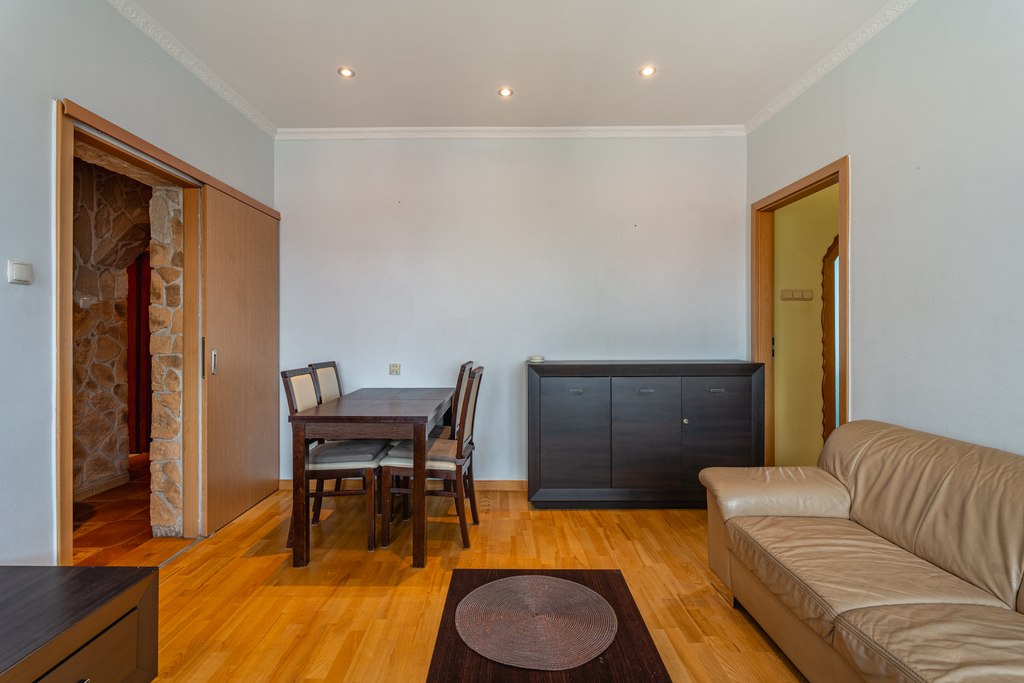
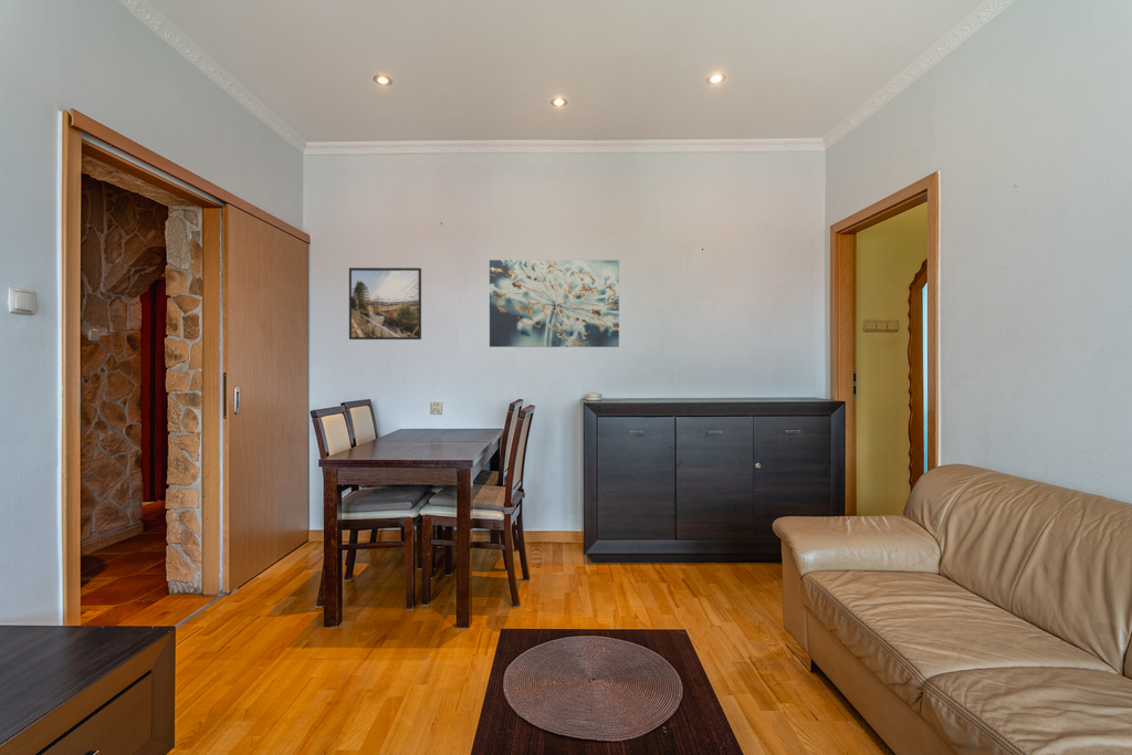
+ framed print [348,266,422,340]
+ wall art [489,259,620,348]
